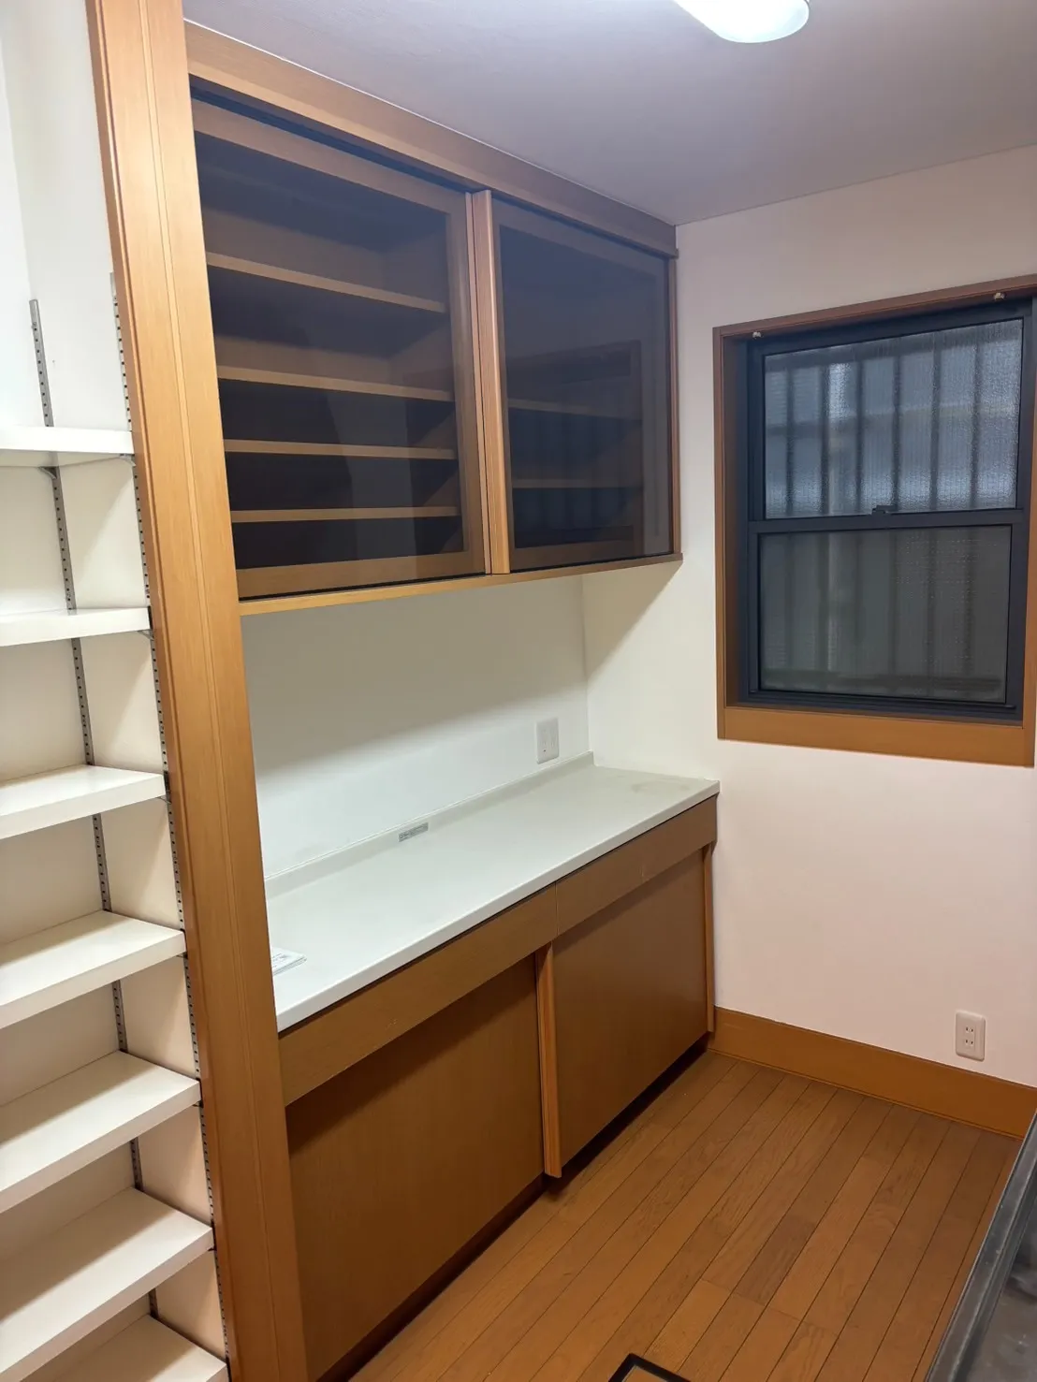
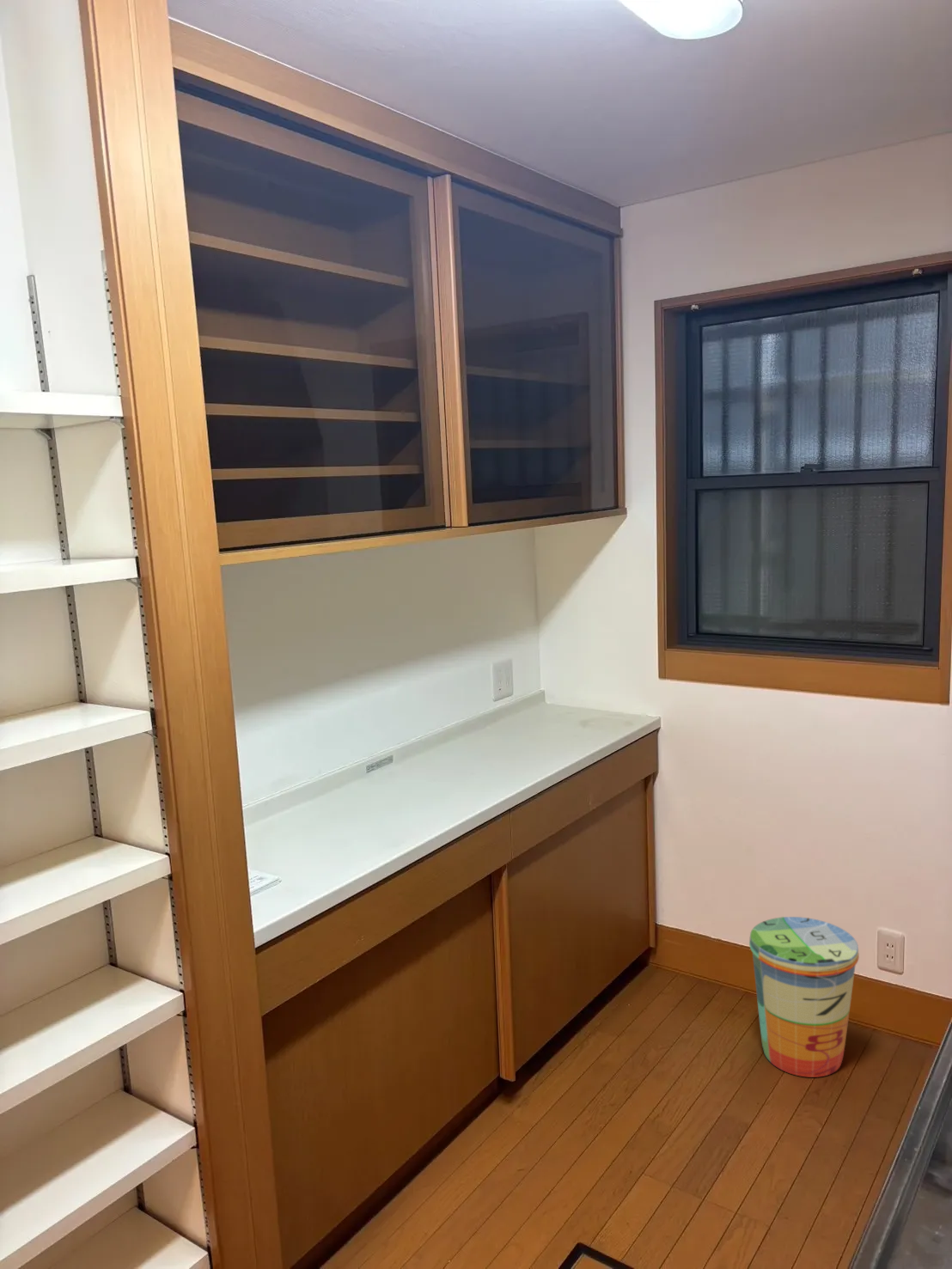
+ trash can [748,916,860,1078]
